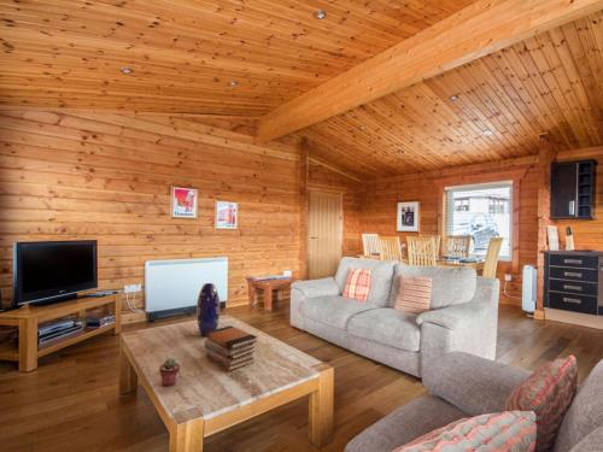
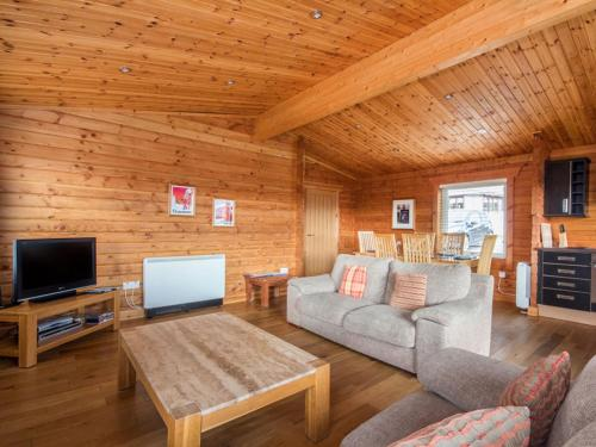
- vase [195,282,221,337]
- potted succulent [158,357,181,387]
- book stack [204,324,258,372]
